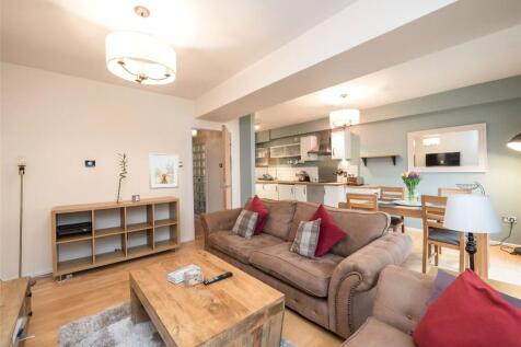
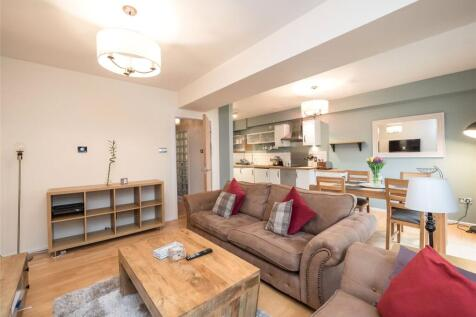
- picture frame [148,152,180,190]
